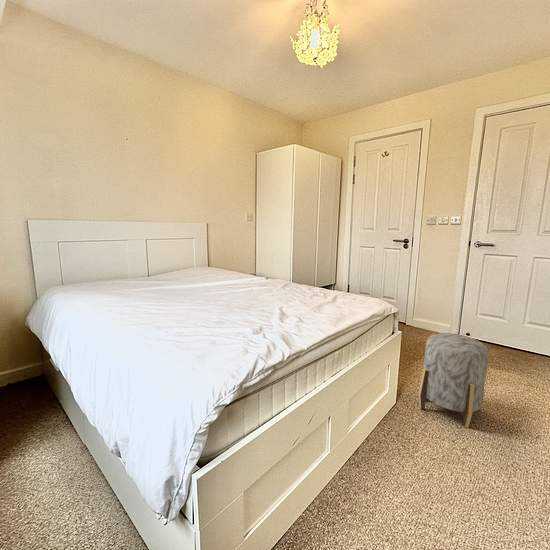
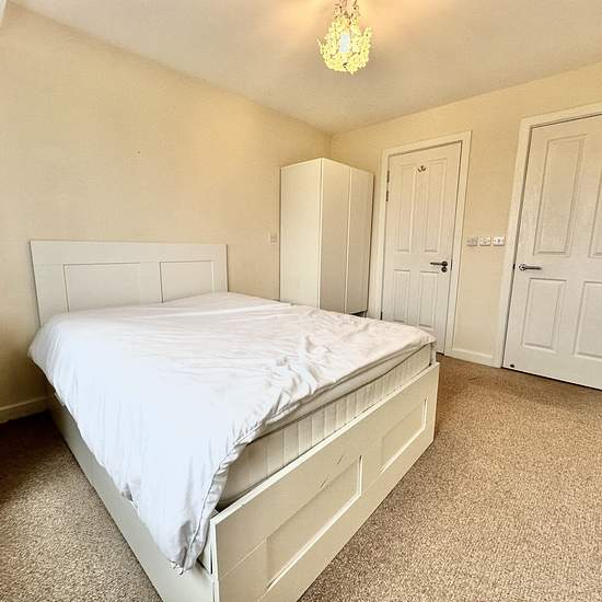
- stool [418,332,490,428]
